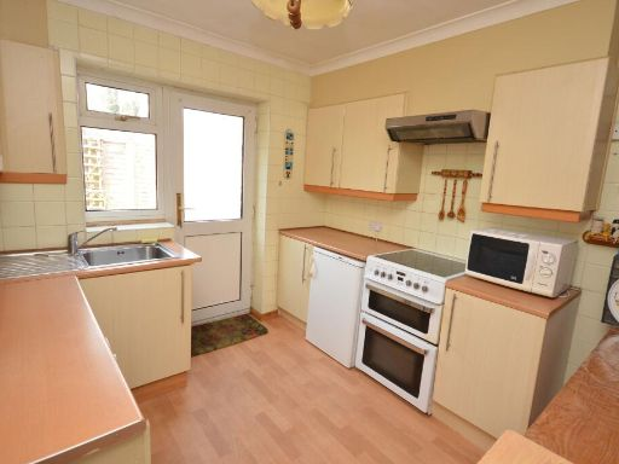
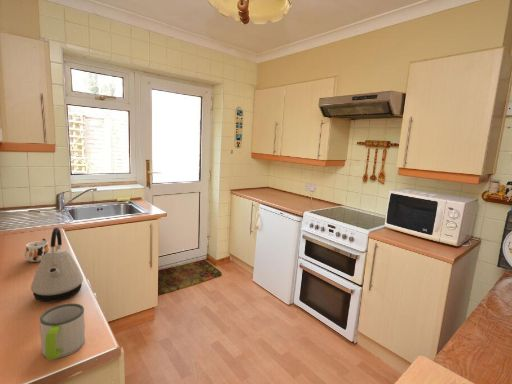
+ kettle [30,227,84,303]
+ mug [24,238,51,263]
+ mug [39,302,86,361]
